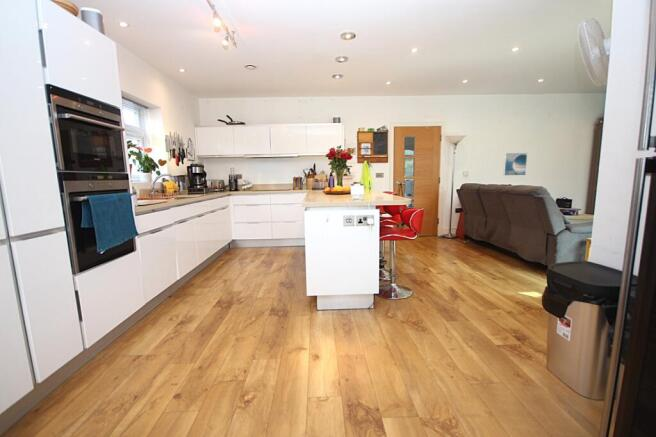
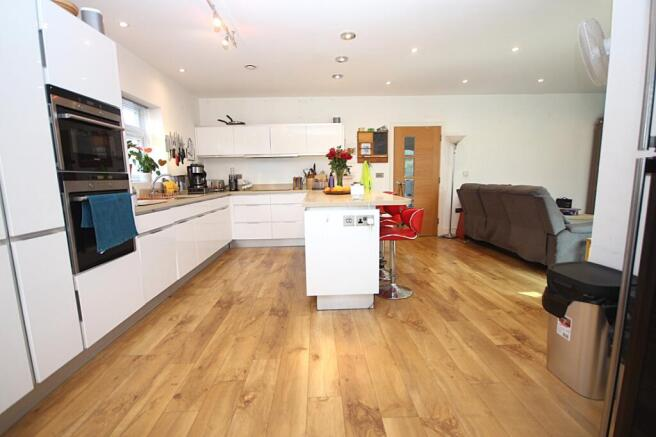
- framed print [502,152,528,176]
